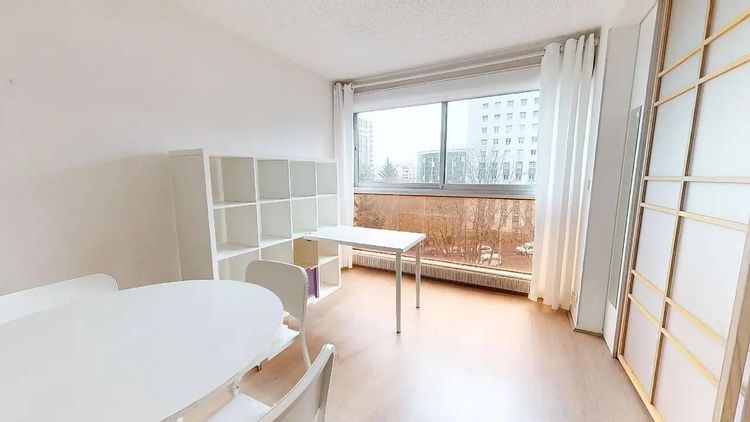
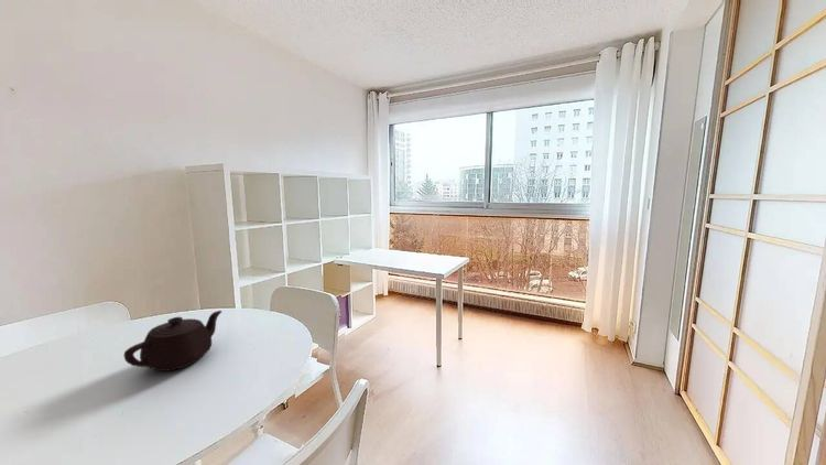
+ teapot [123,310,222,372]
